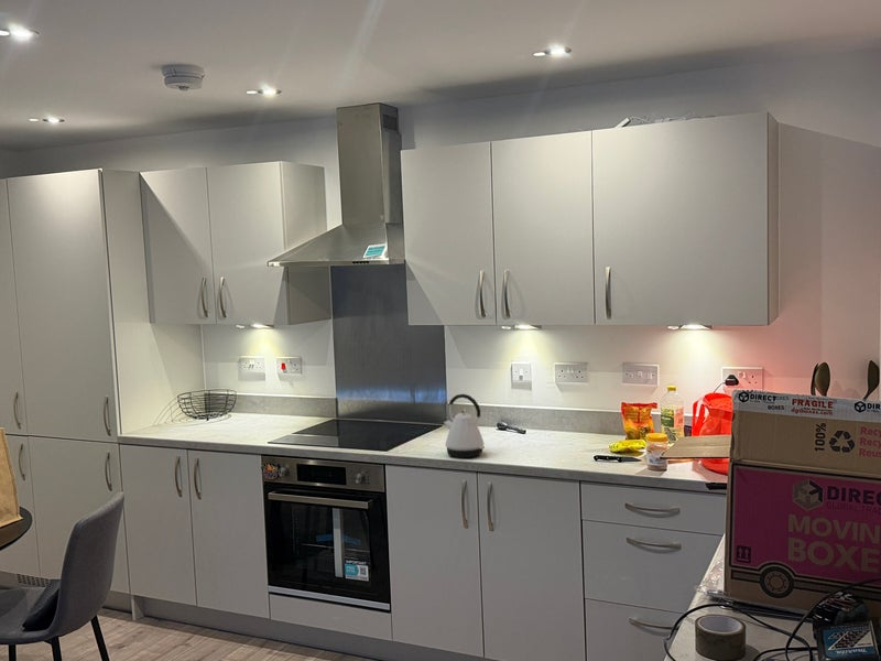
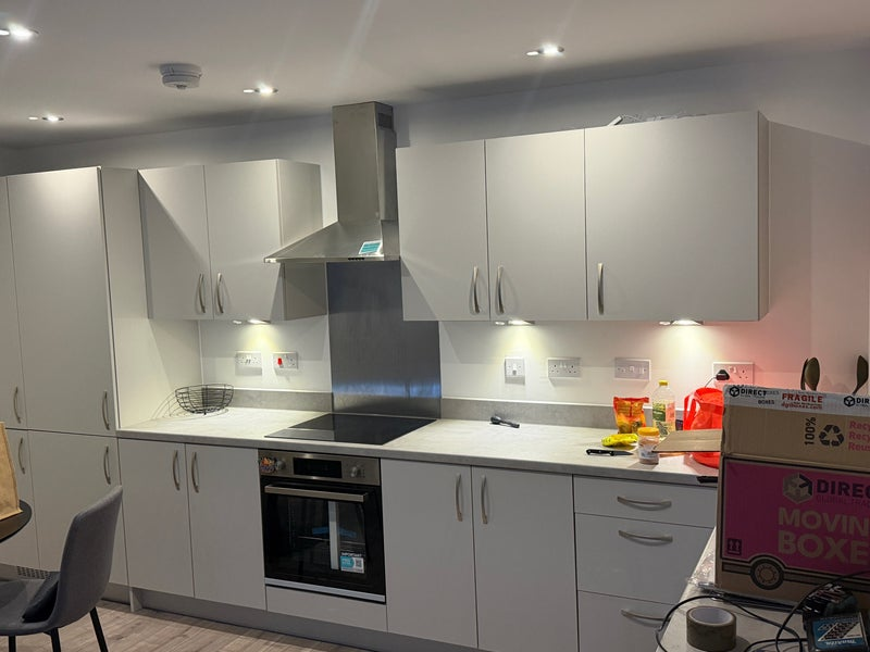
- kettle [443,393,486,458]
